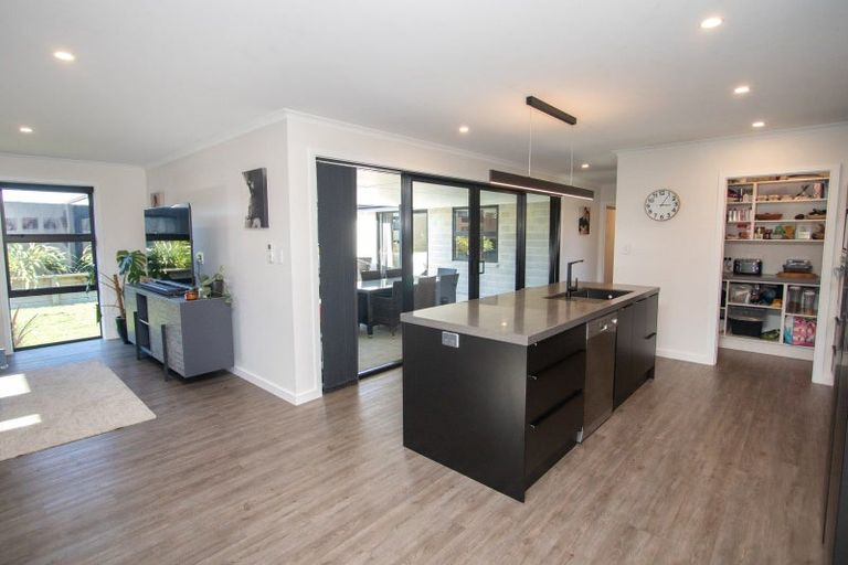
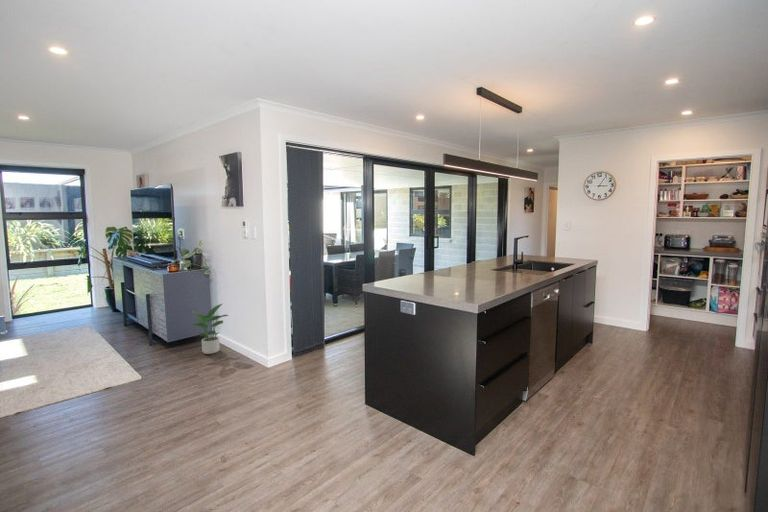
+ potted plant [189,303,229,355]
